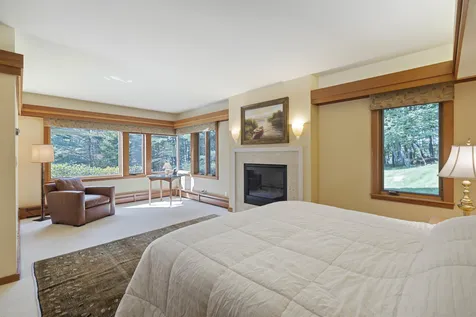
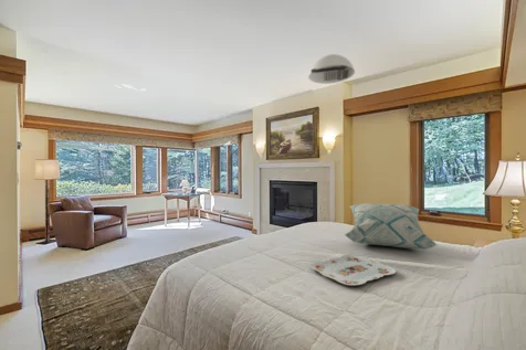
+ ceiling light [307,53,356,85]
+ decorative pillow [344,202,438,250]
+ serving tray [309,254,397,287]
